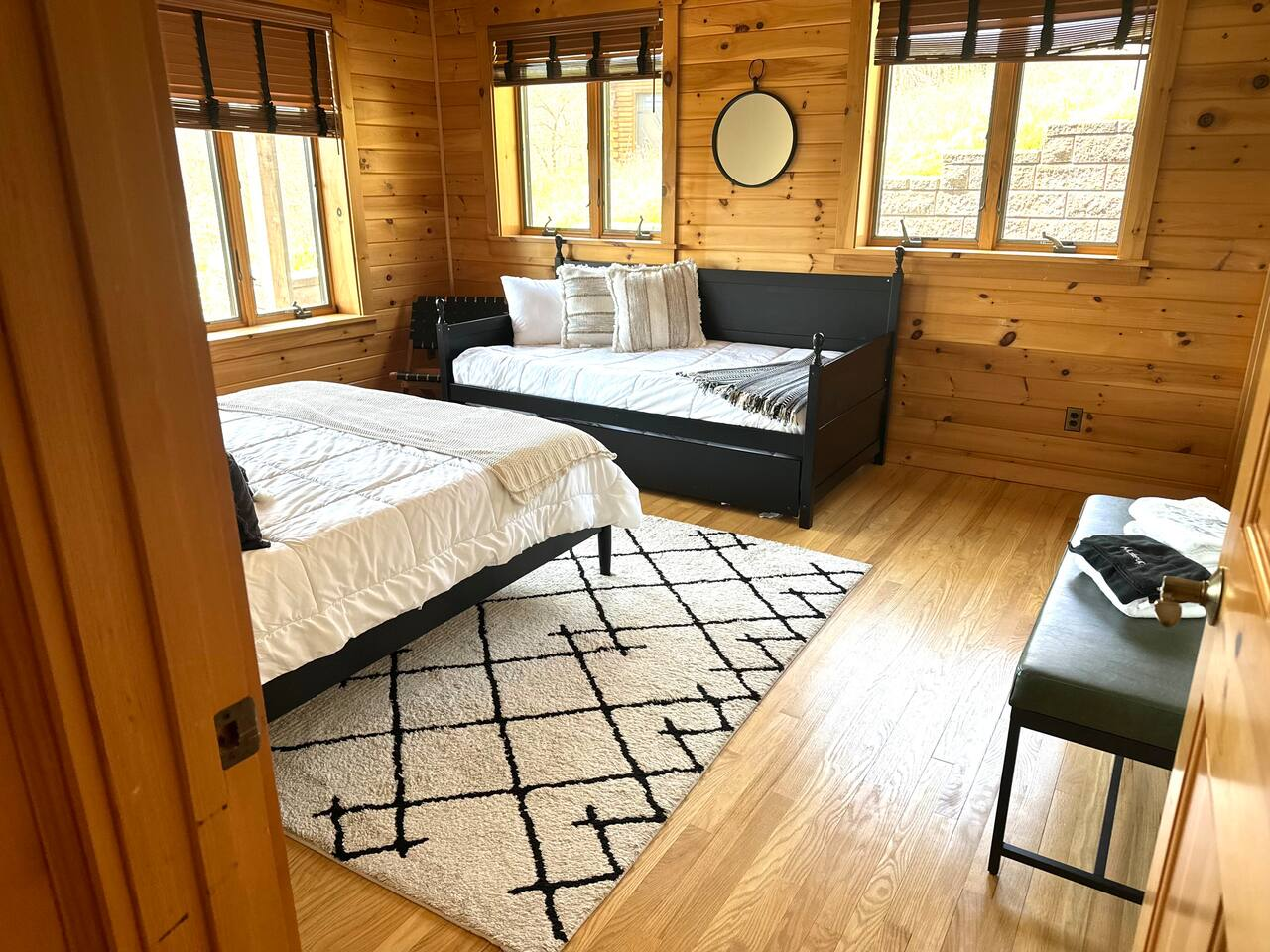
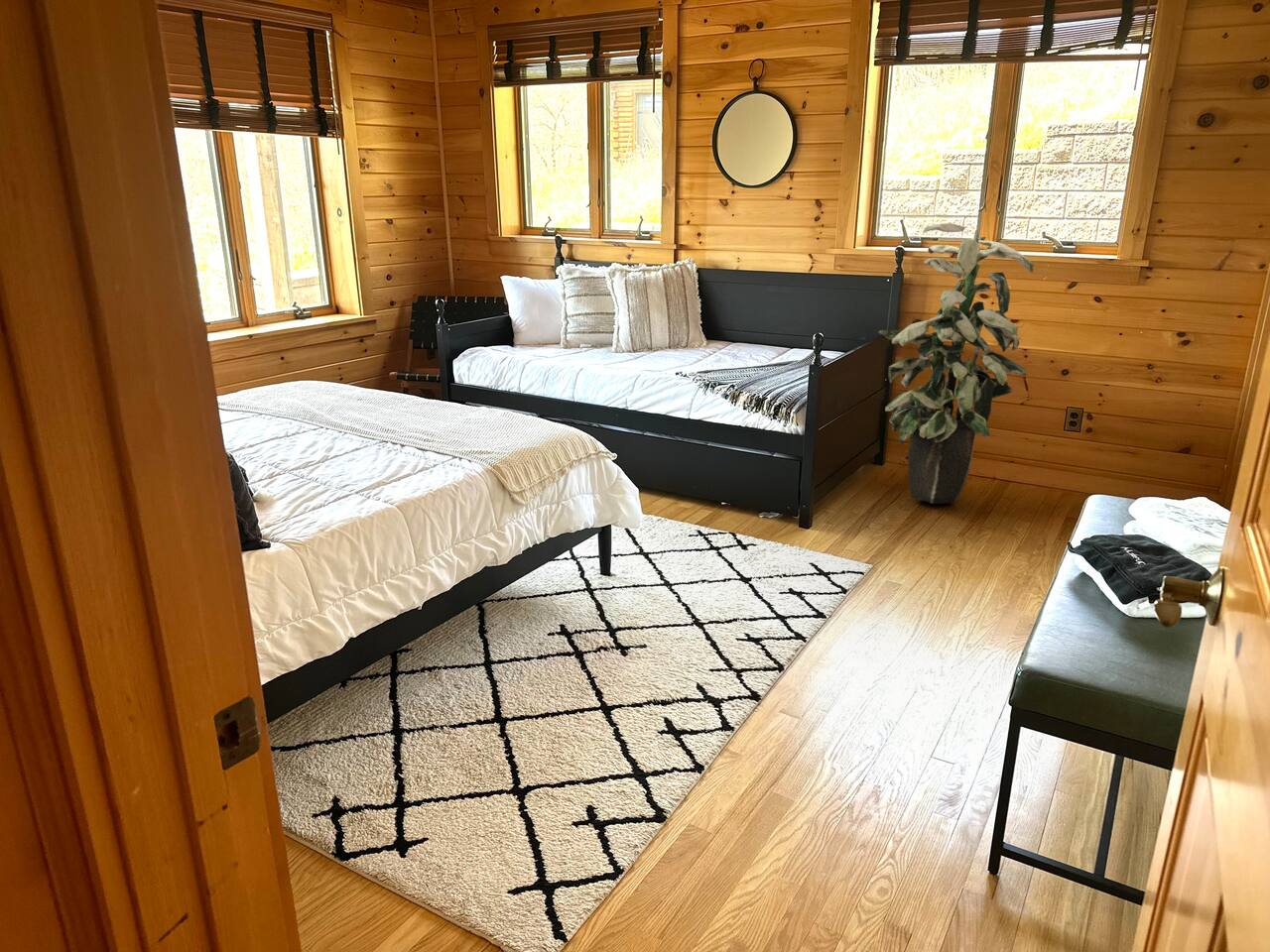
+ indoor plant [878,222,1035,505]
